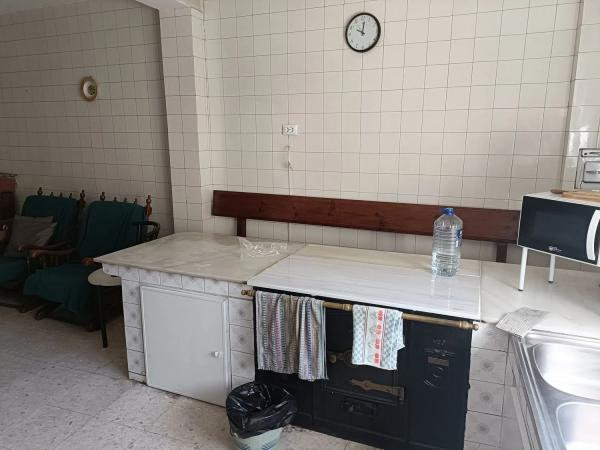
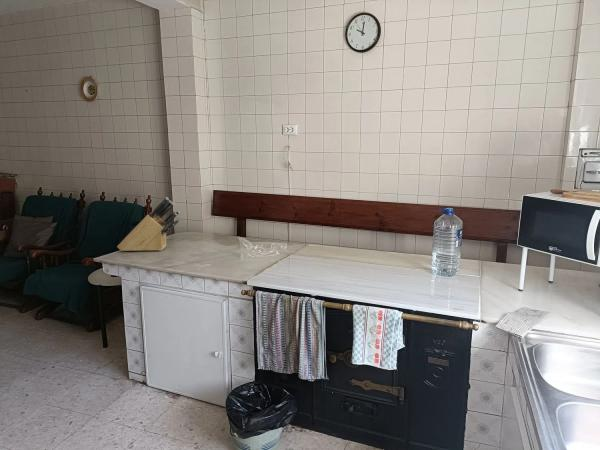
+ knife block [116,196,181,252]
